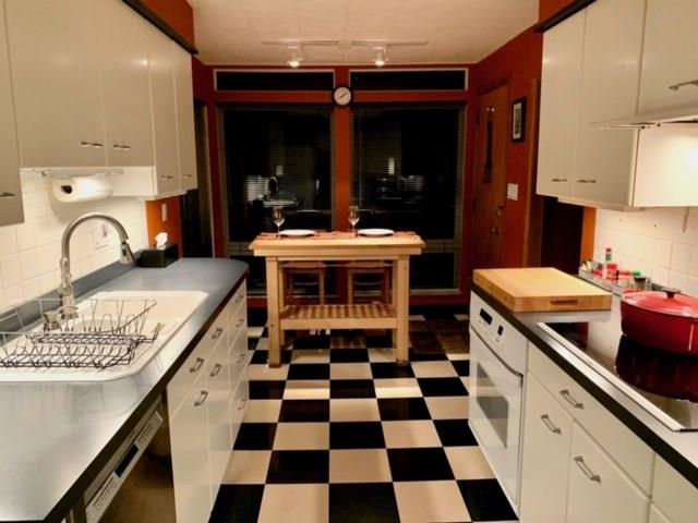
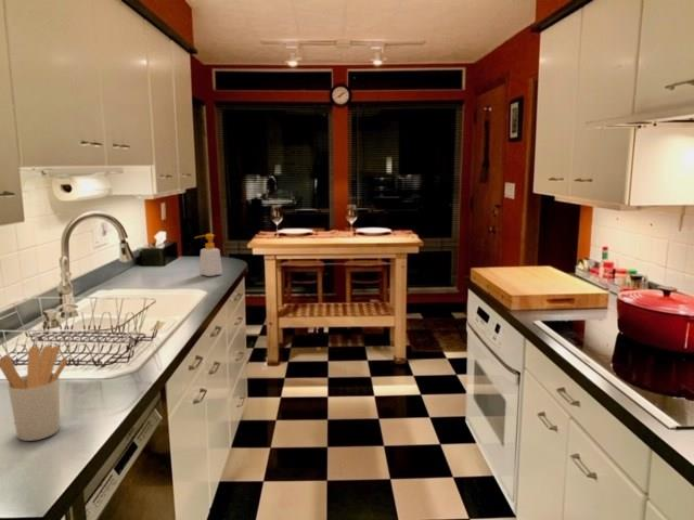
+ utensil holder [0,344,68,442]
+ soap bottle [193,233,223,277]
